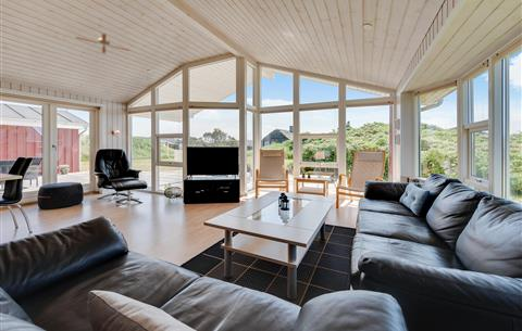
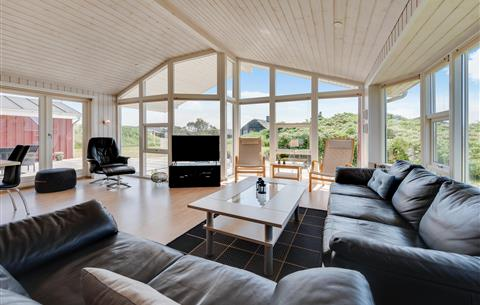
- ceiling fan [74,33,130,55]
